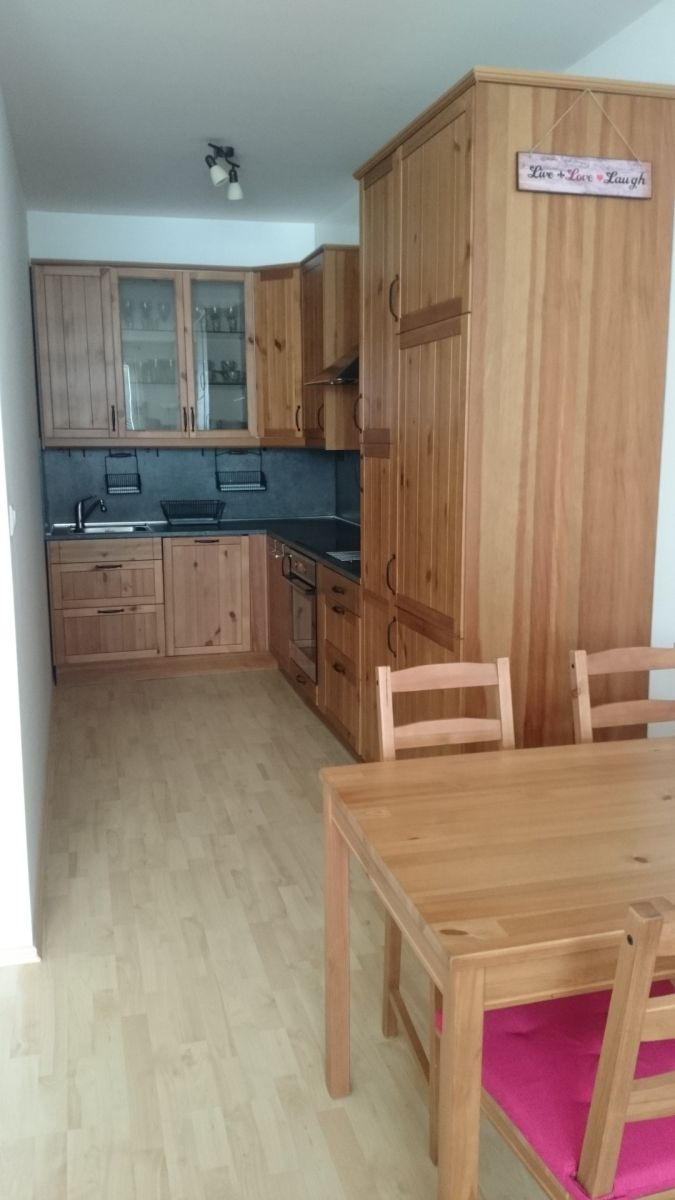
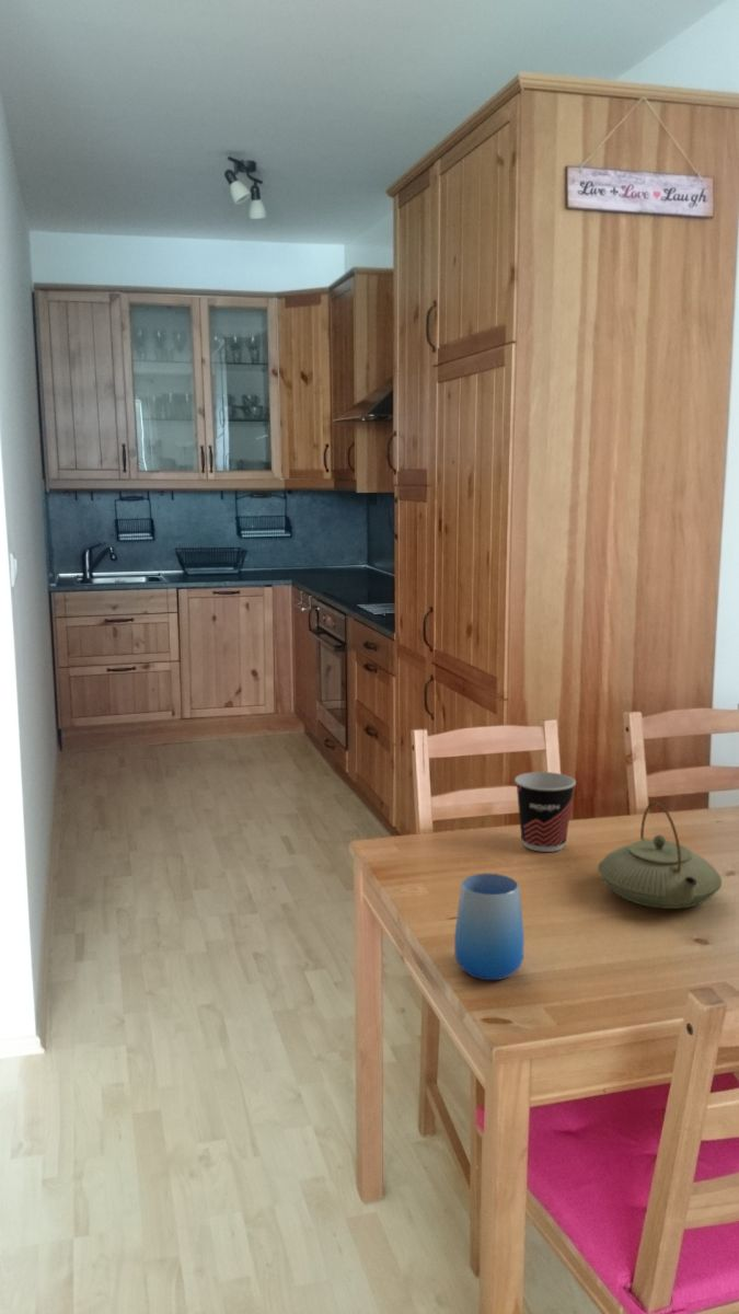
+ cup [513,771,577,853]
+ teapot [597,800,723,910]
+ cup [453,873,526,981]
